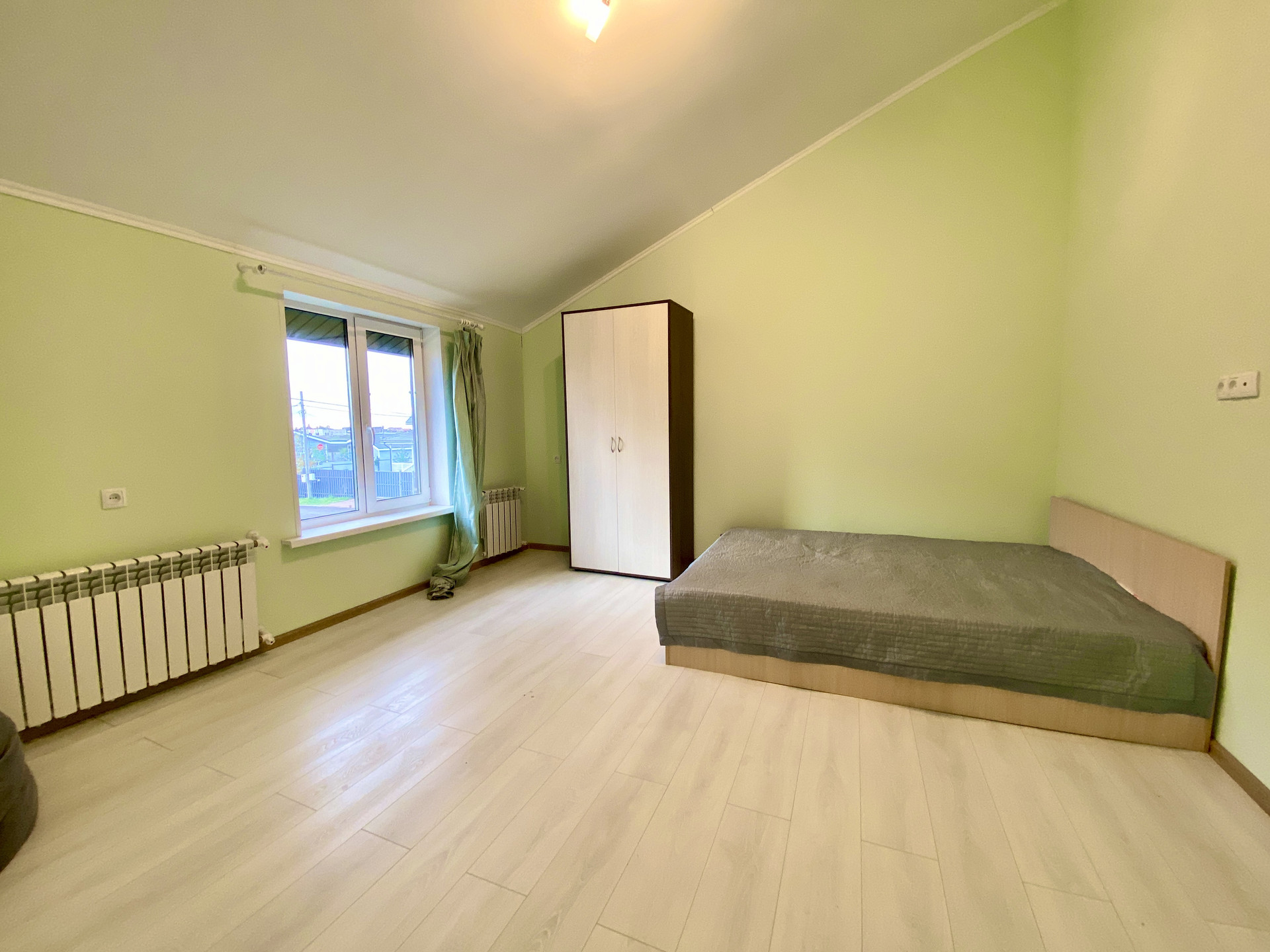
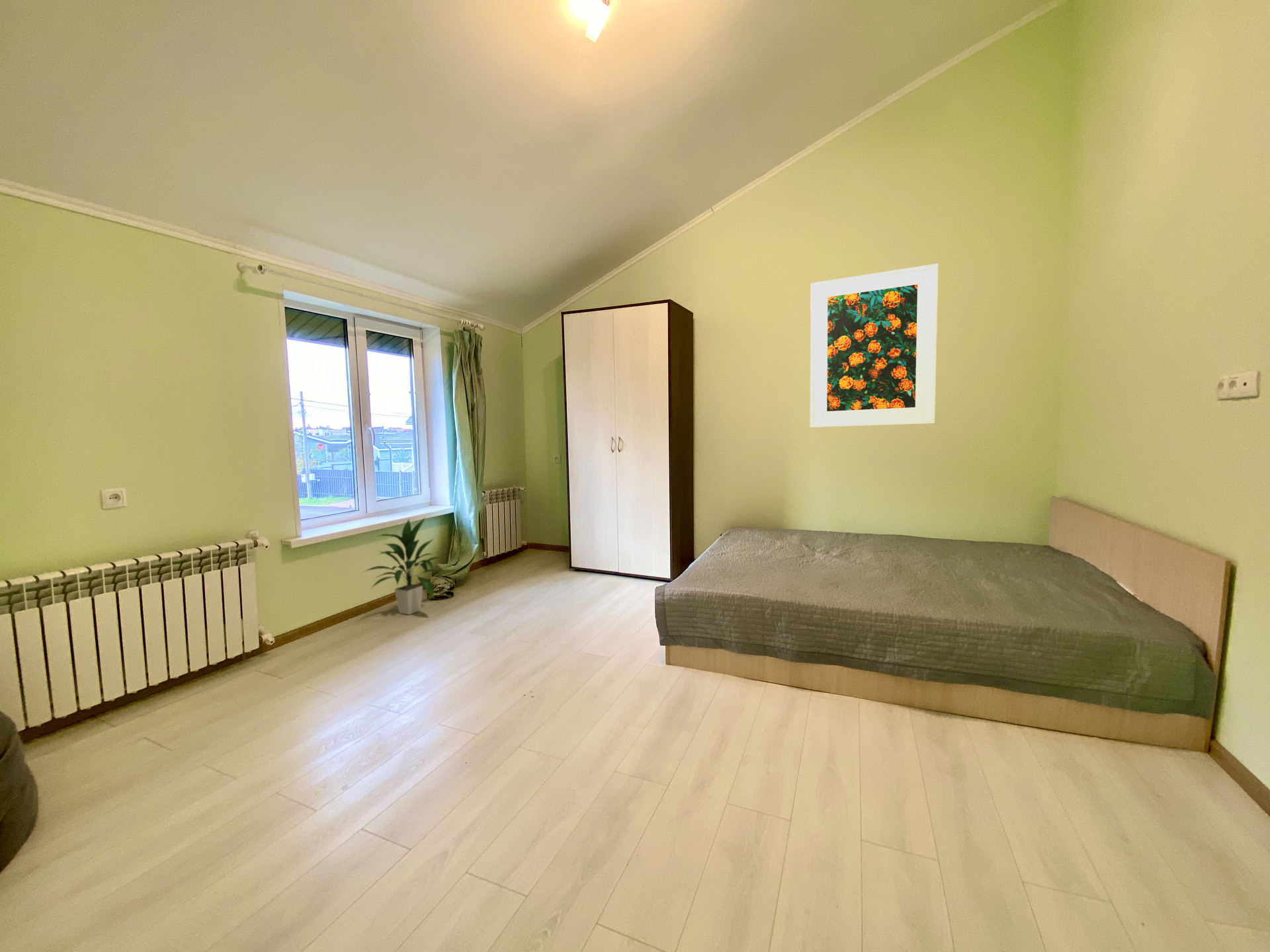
+ indoor plant [361,516,444,615]
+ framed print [810,263,939,428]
